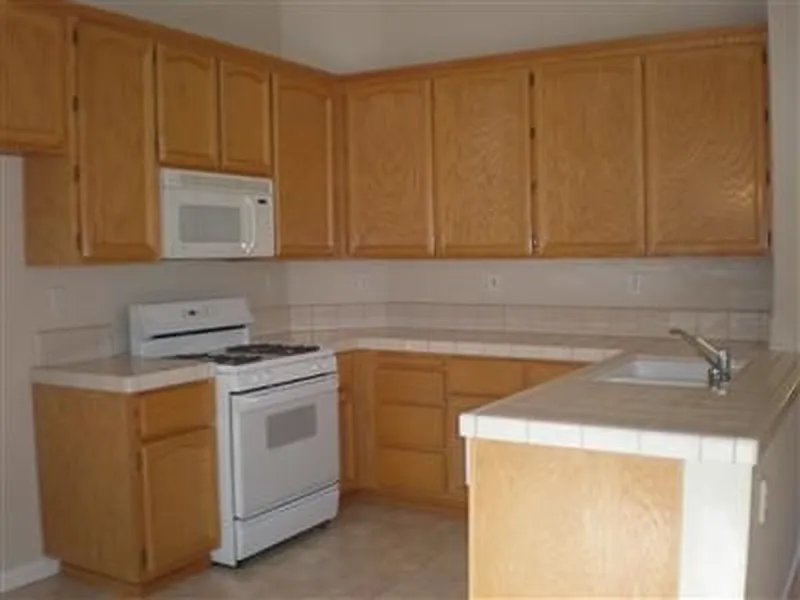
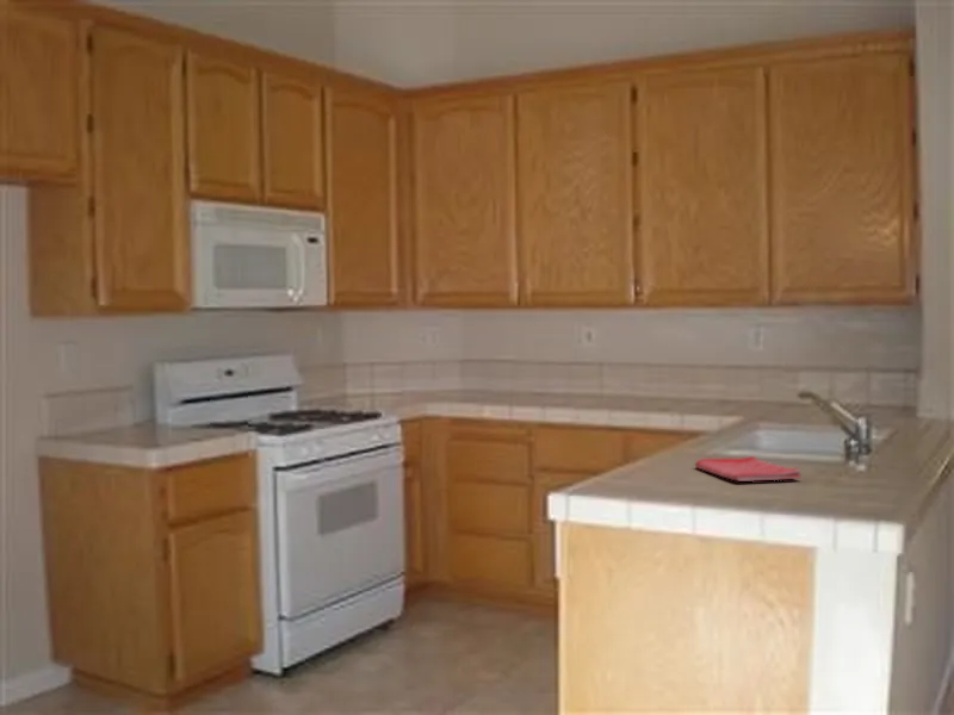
+ dish towel [694,455,803,483]
